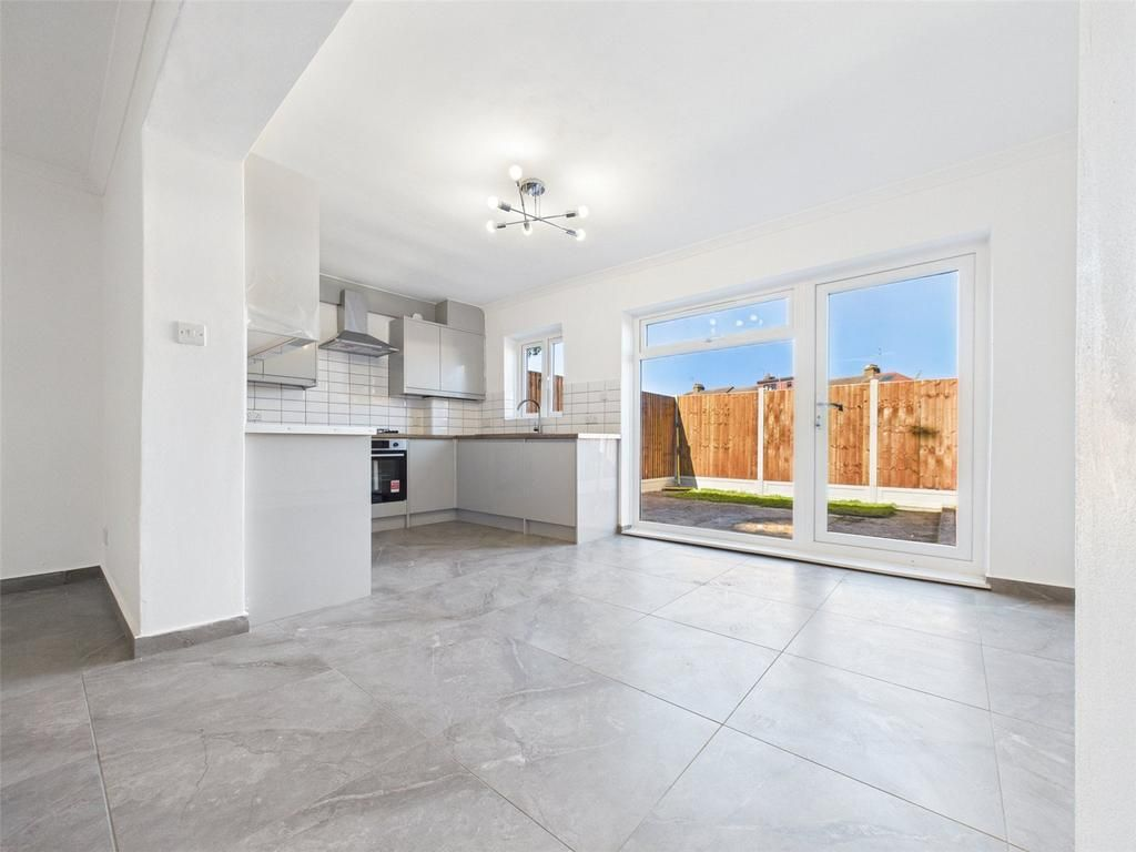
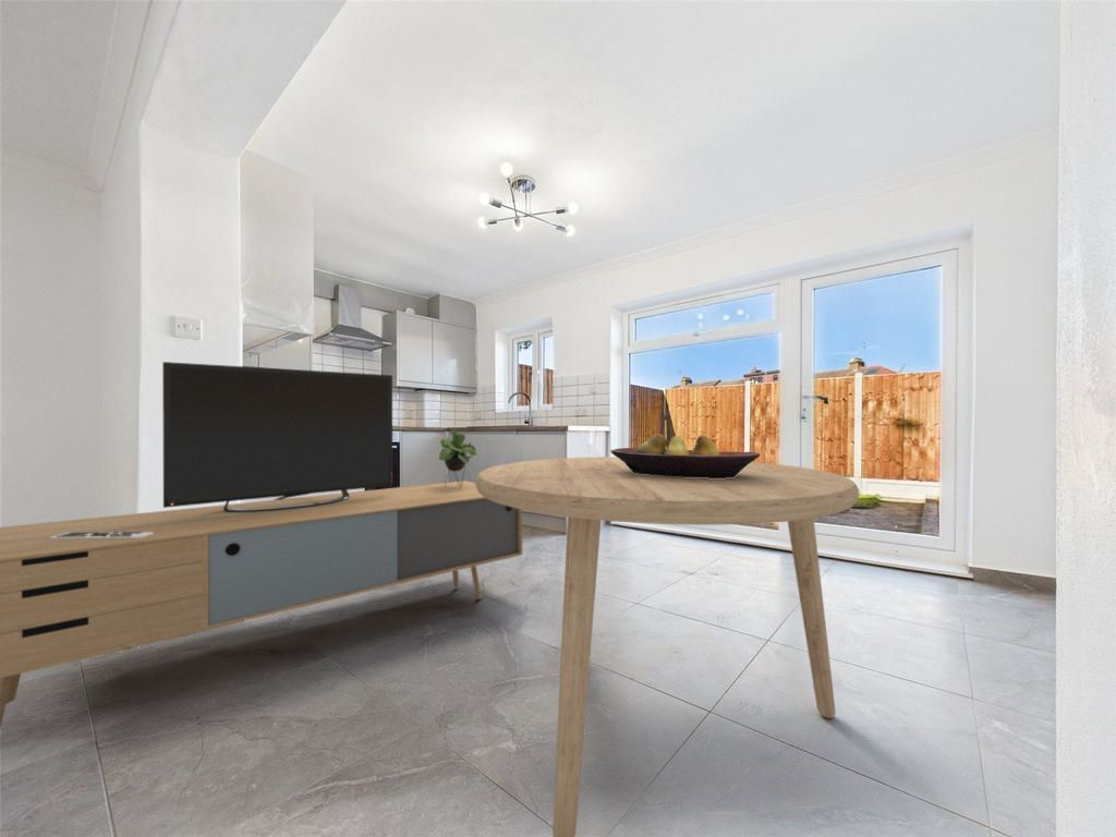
+ dining table [474,456,860,837]
+ media console [0,361,523,729]
+ fruit bowl [610,433,761,478]
